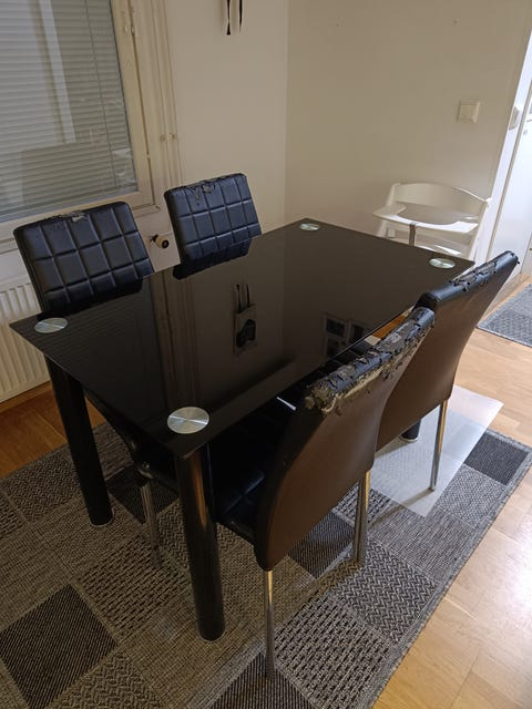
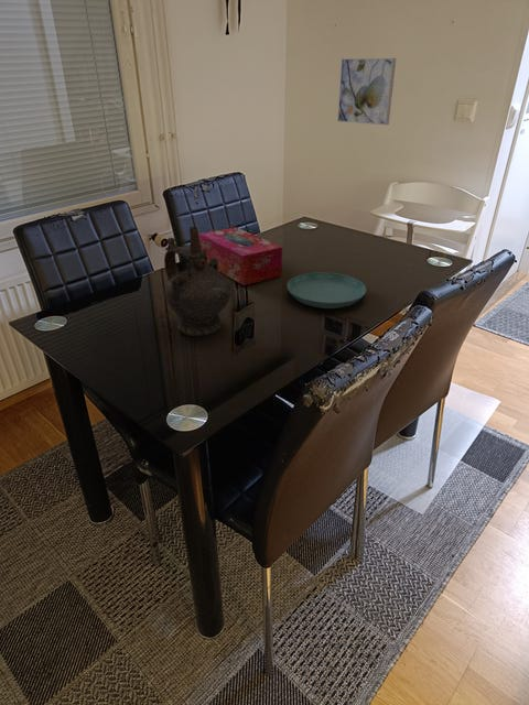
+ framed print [336,57,397,126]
+ saucer [285,271,367,310]
+ tissue box [198,226,283,286]
+ ceremonial vessel [163,226,233,337]
